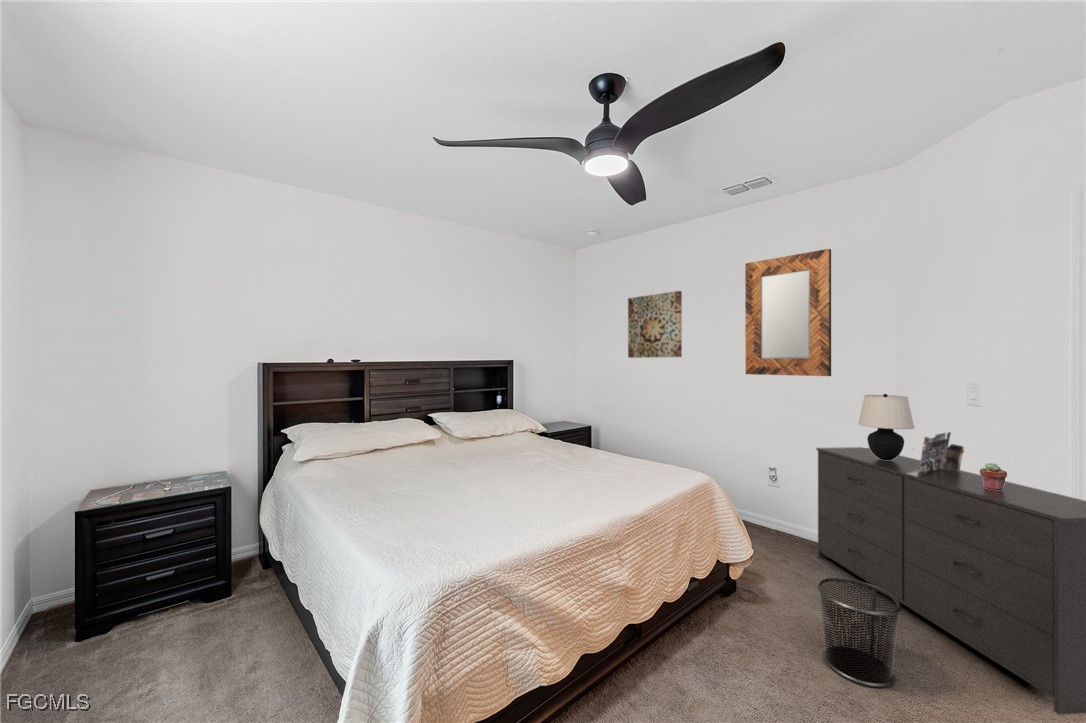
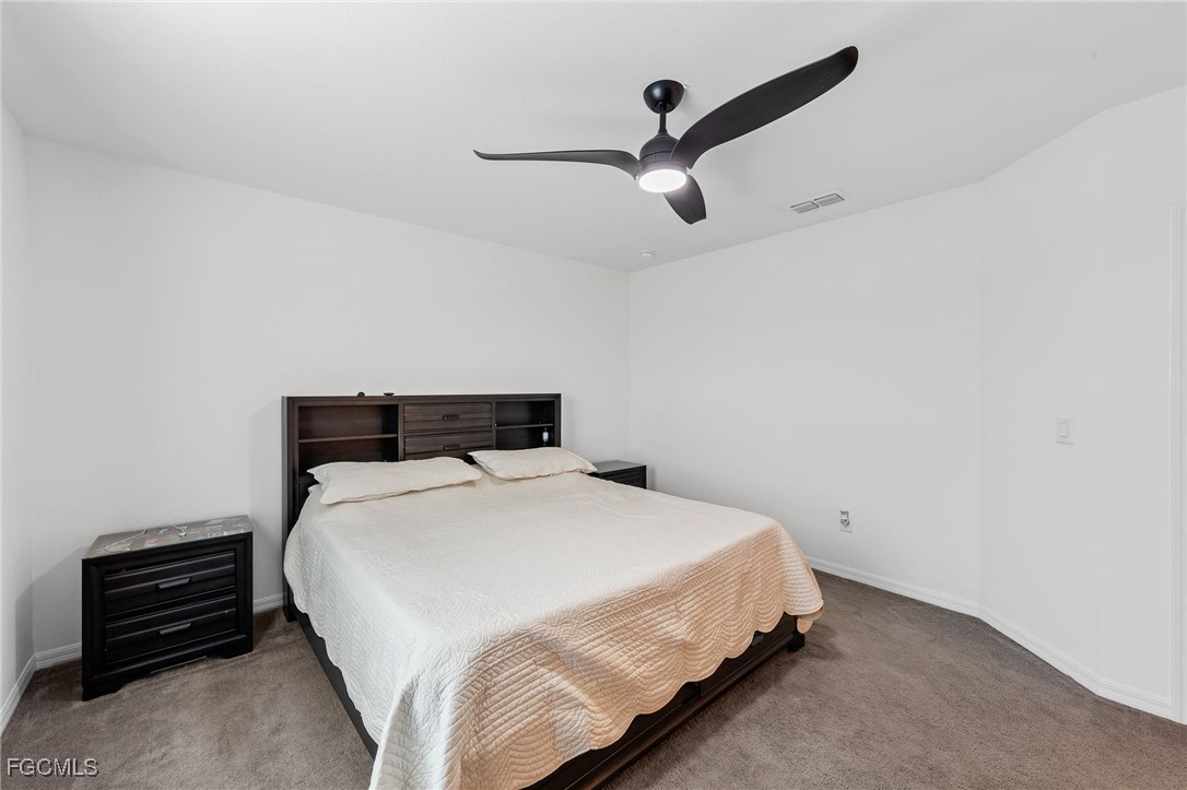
- wall art [627,290,683,359]
- trash can [816,577,902,688]
- home mirror [744,248,832,377]
- table lamp [857,393,915,460]
- dresser [815,446,1086,716]
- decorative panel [906,431,965,477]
- potted succulent [979,462,1008,490]
